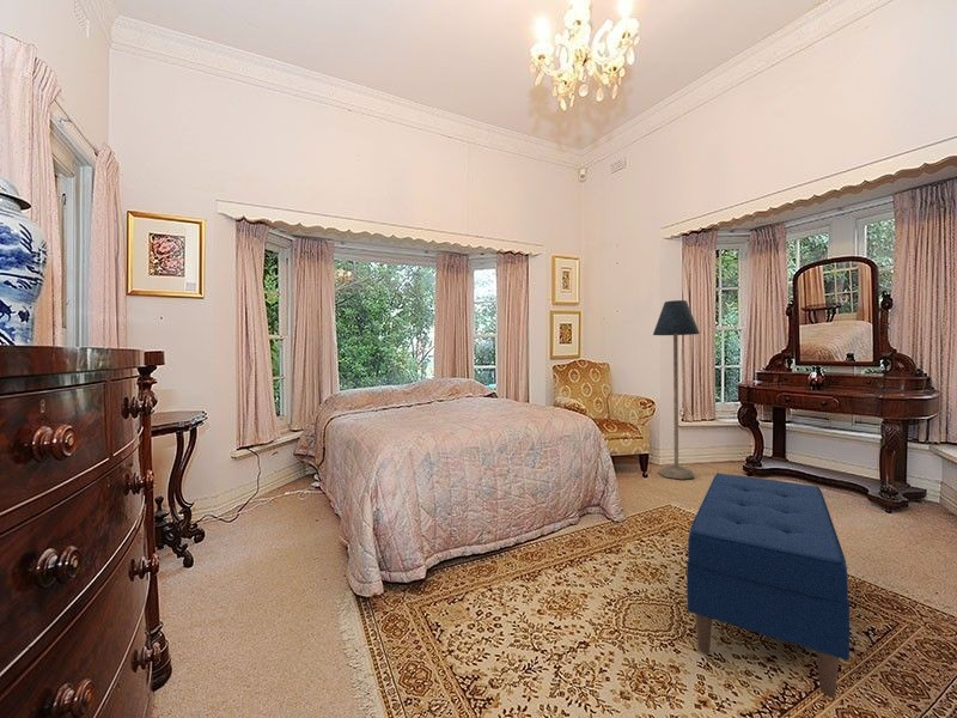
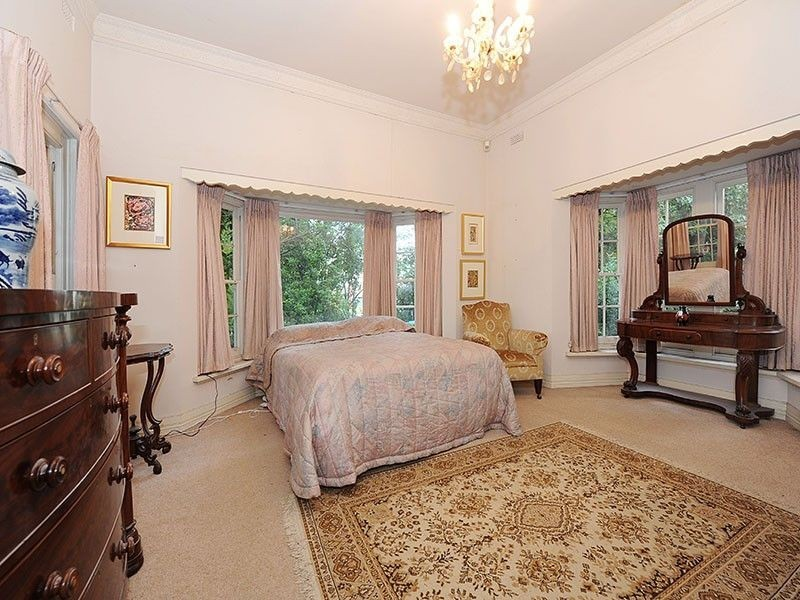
- bench [685,471,851,698]
- floor lamp [652,299,701,480]
